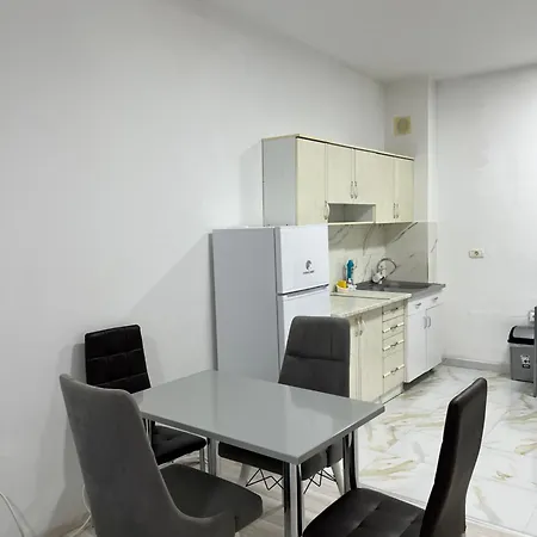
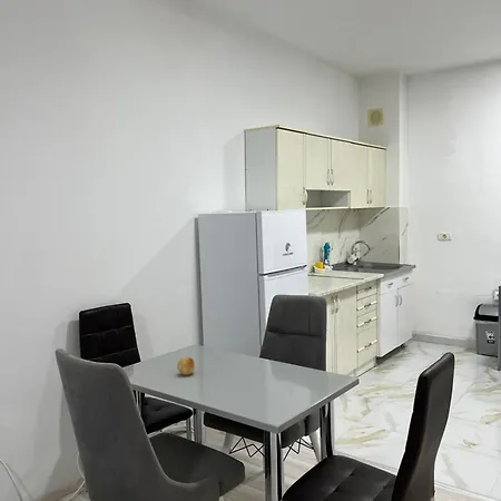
+ fruit [176,356,196,376]
